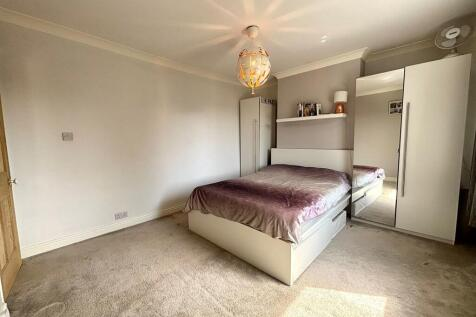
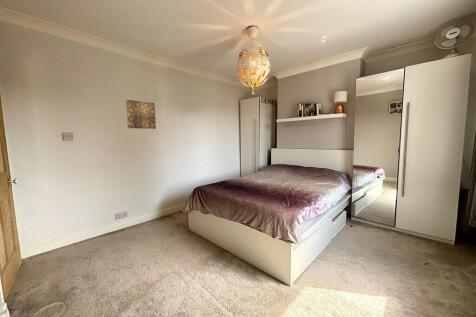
+ wall art [125,99,157,130]
